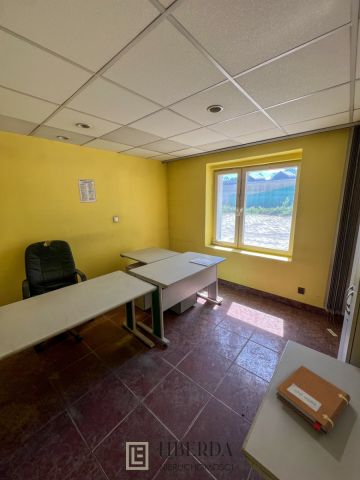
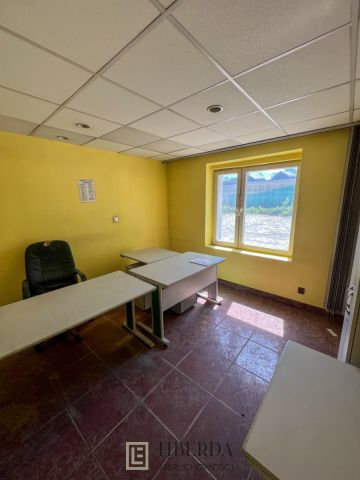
- notebook [275,365,351,436]
